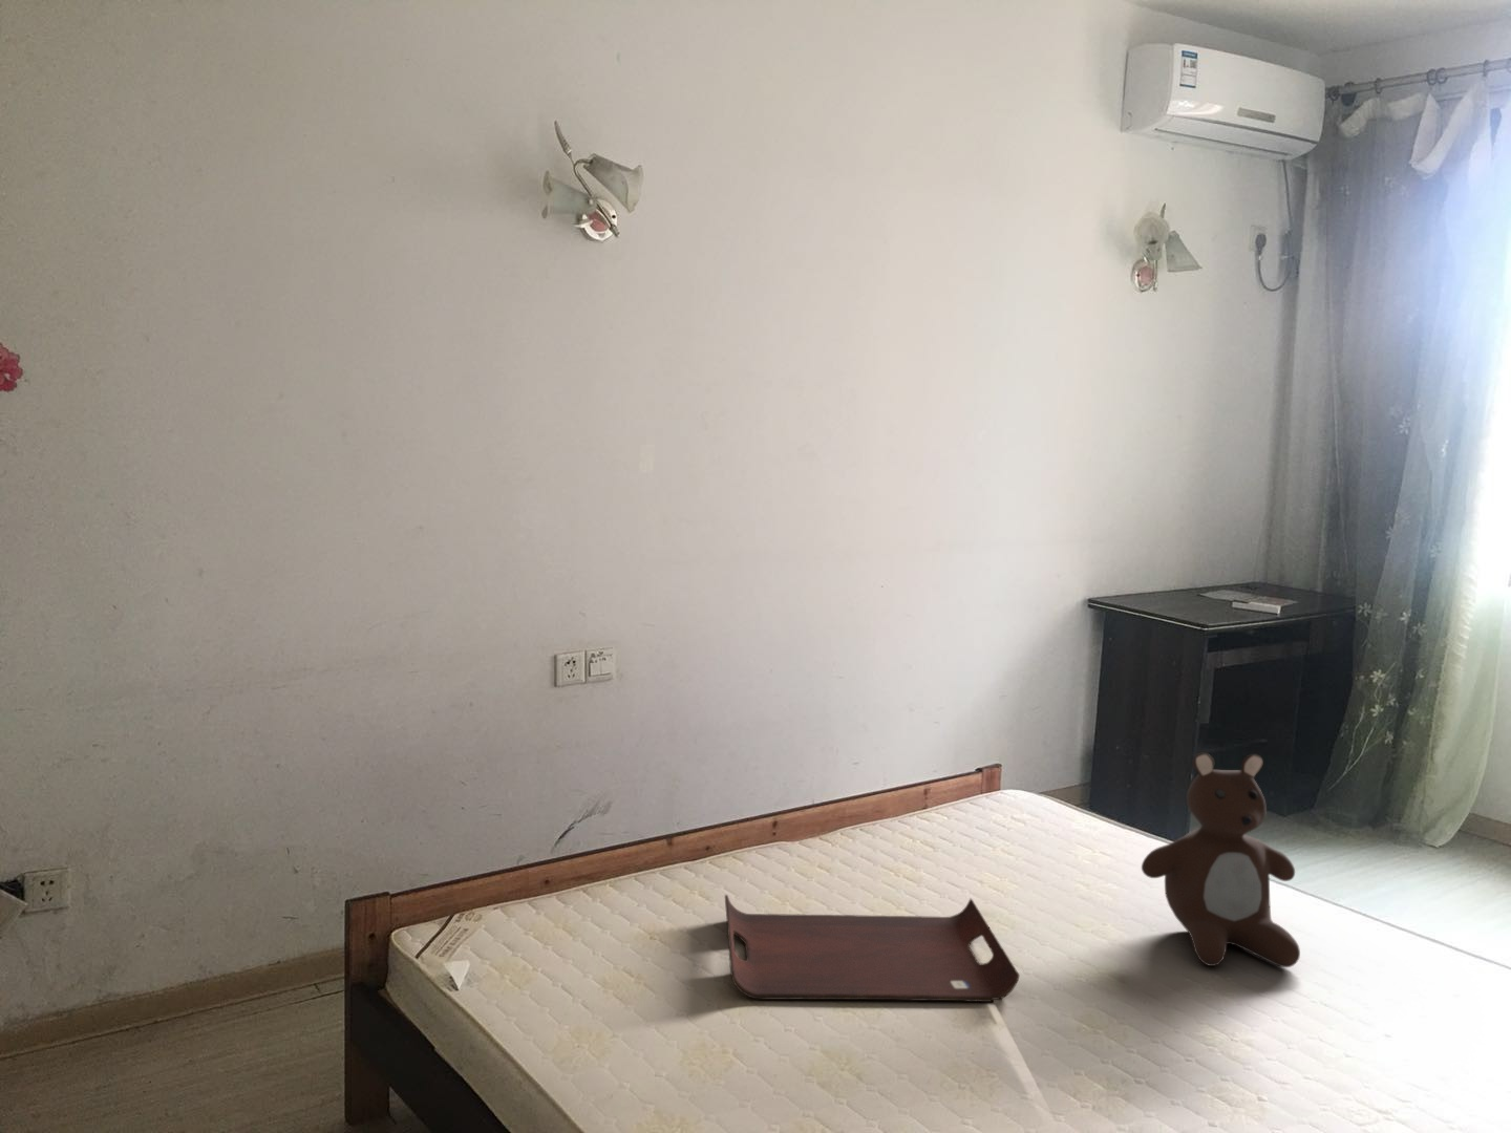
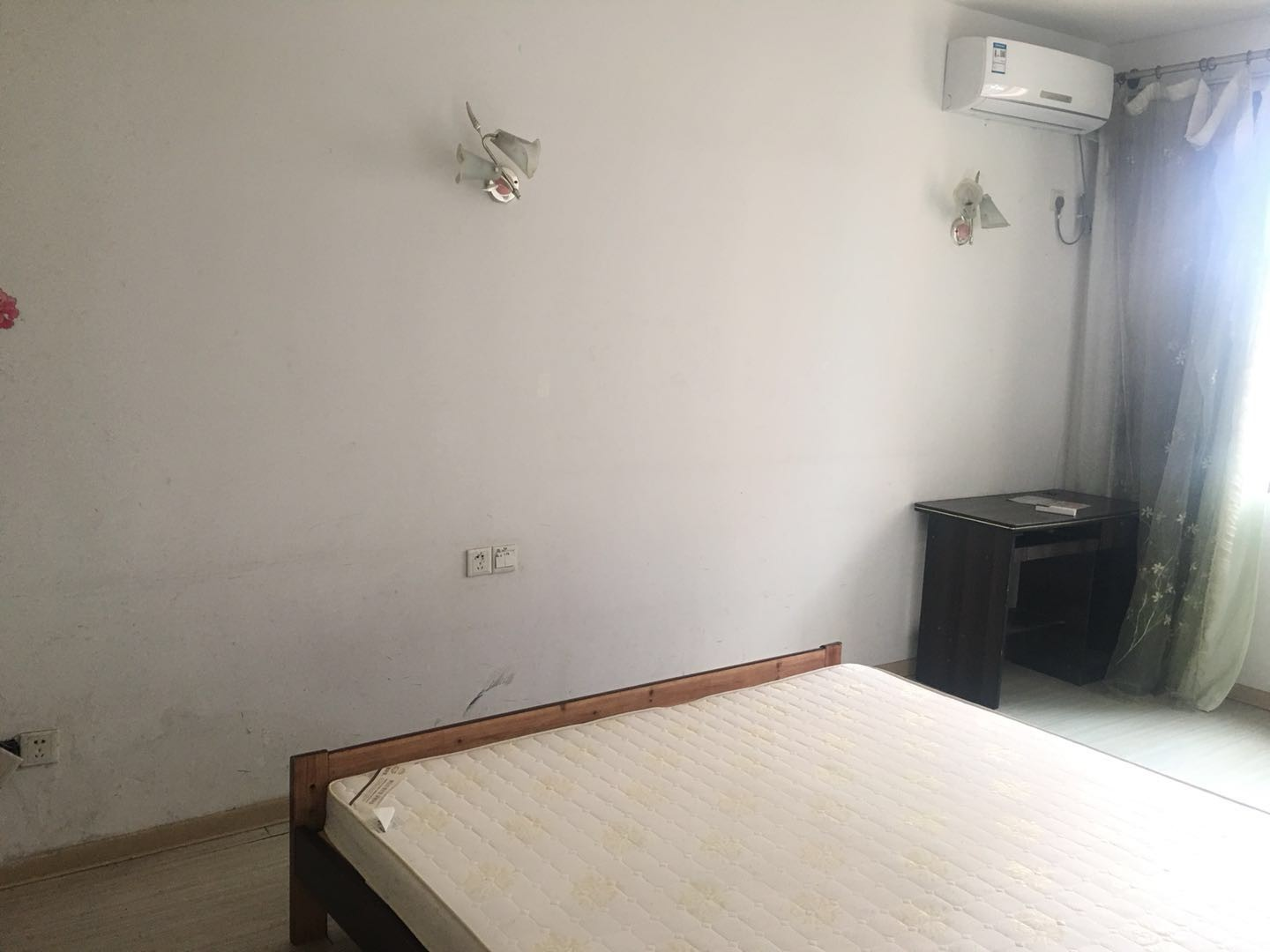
- serving tray [725,894,1021,1003]
- teddy bear [1141,752,1302,969]
